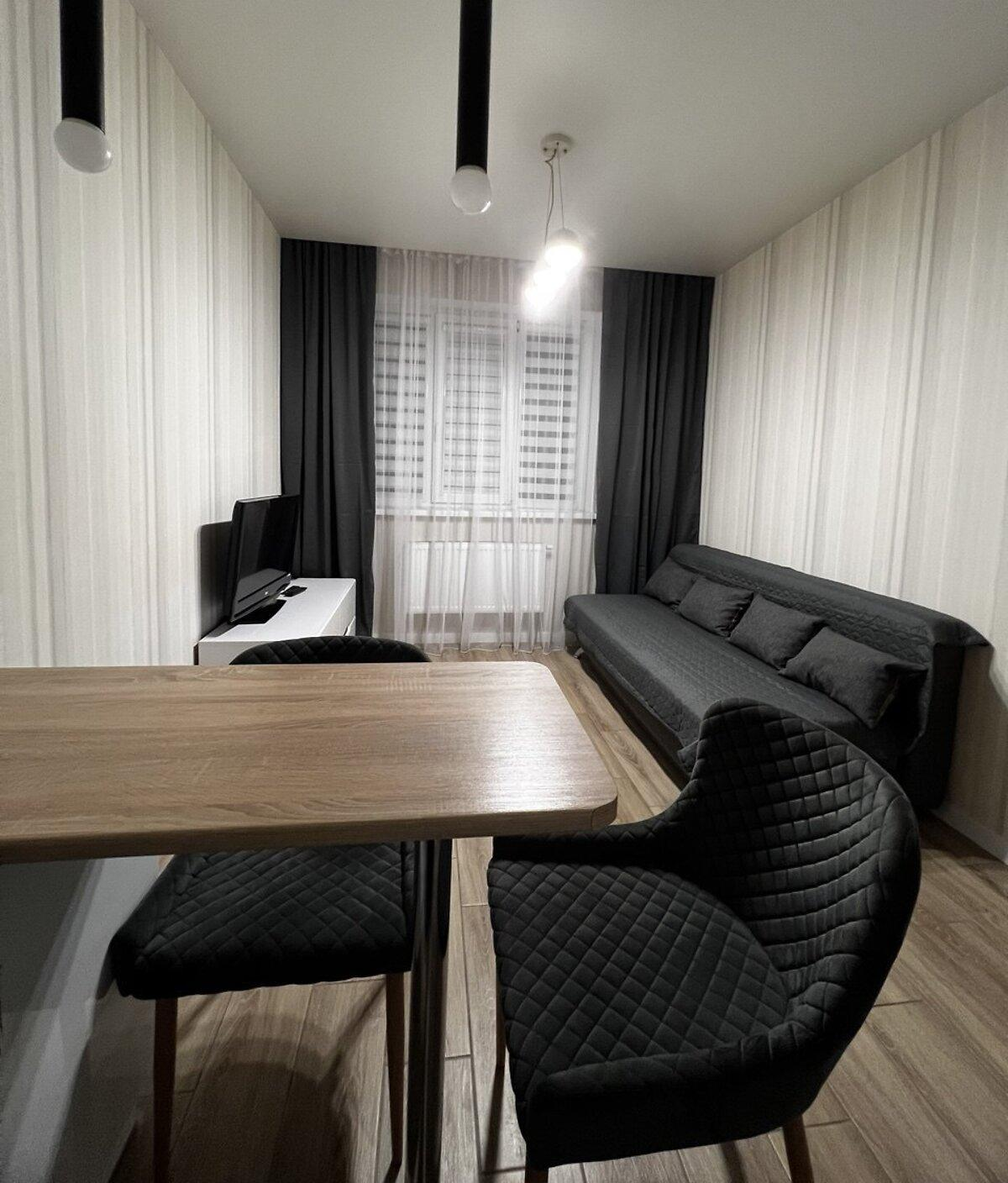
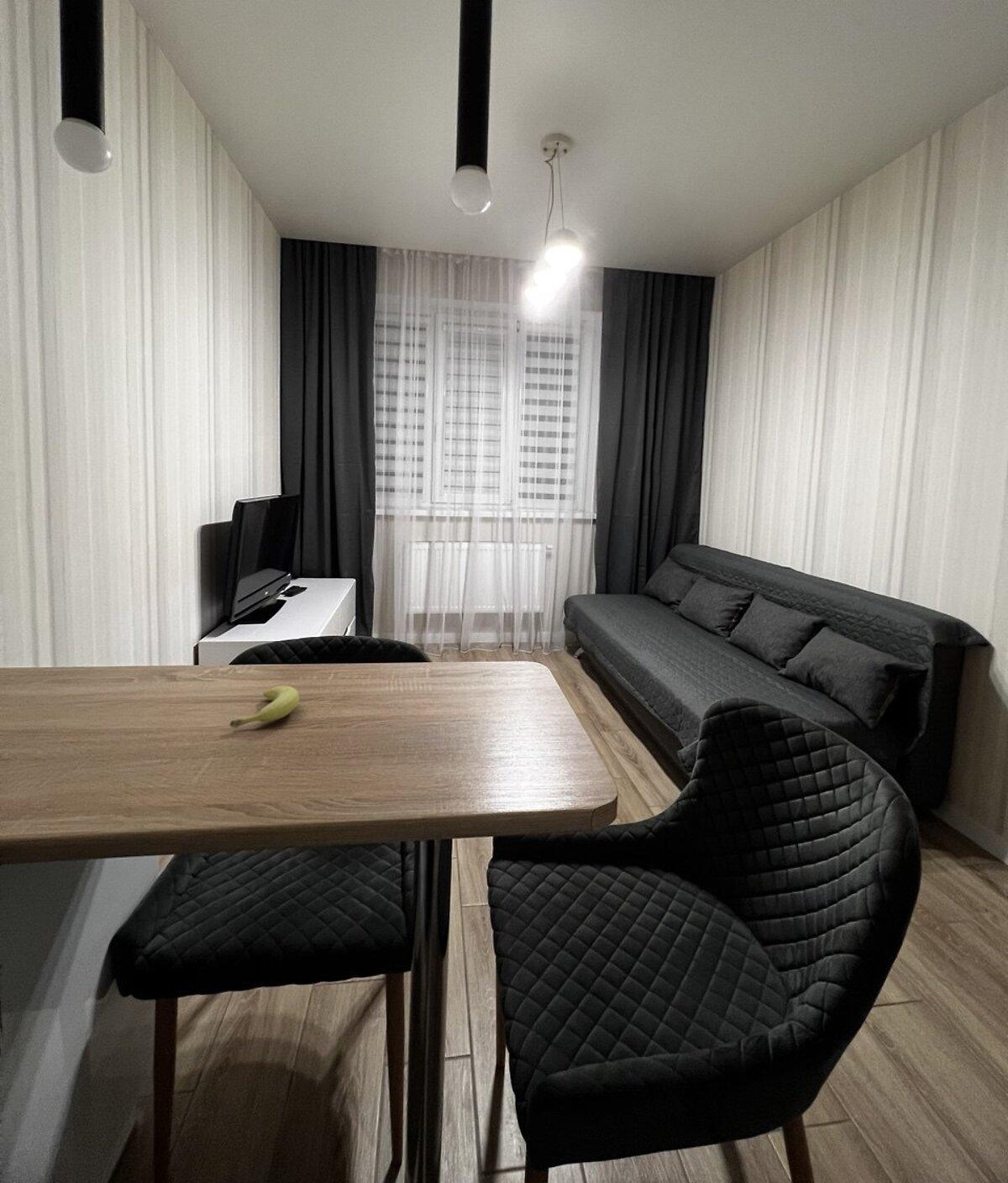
+ fruit [229,685,300,729]
